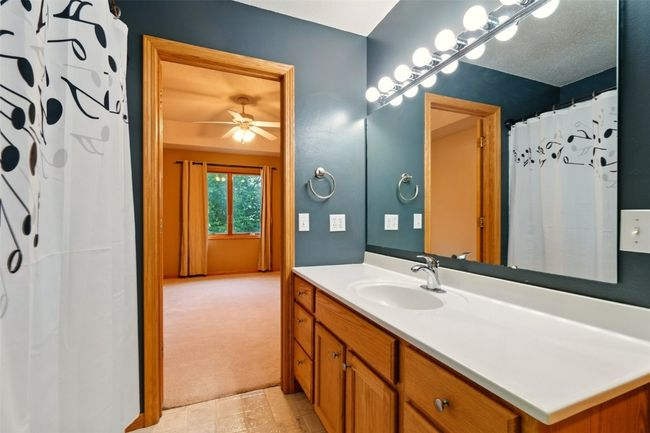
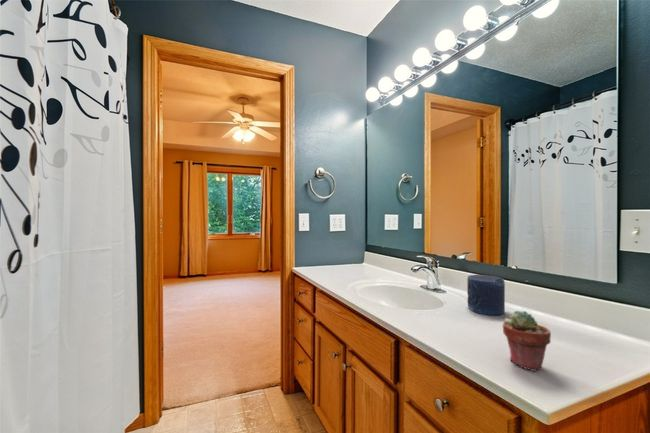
+ candle [466,274,506,316]
+ potted succulent [502,310,552,372]
